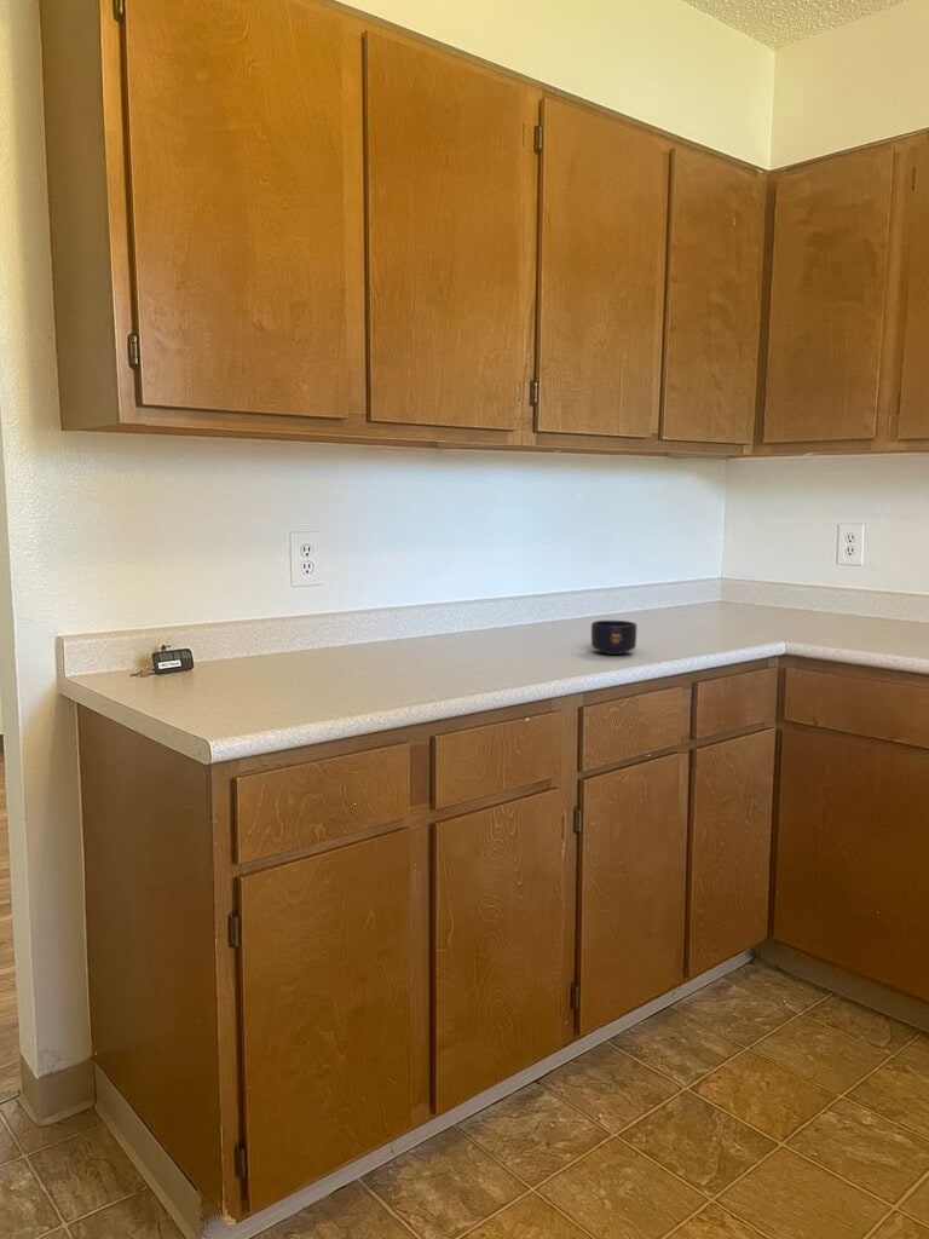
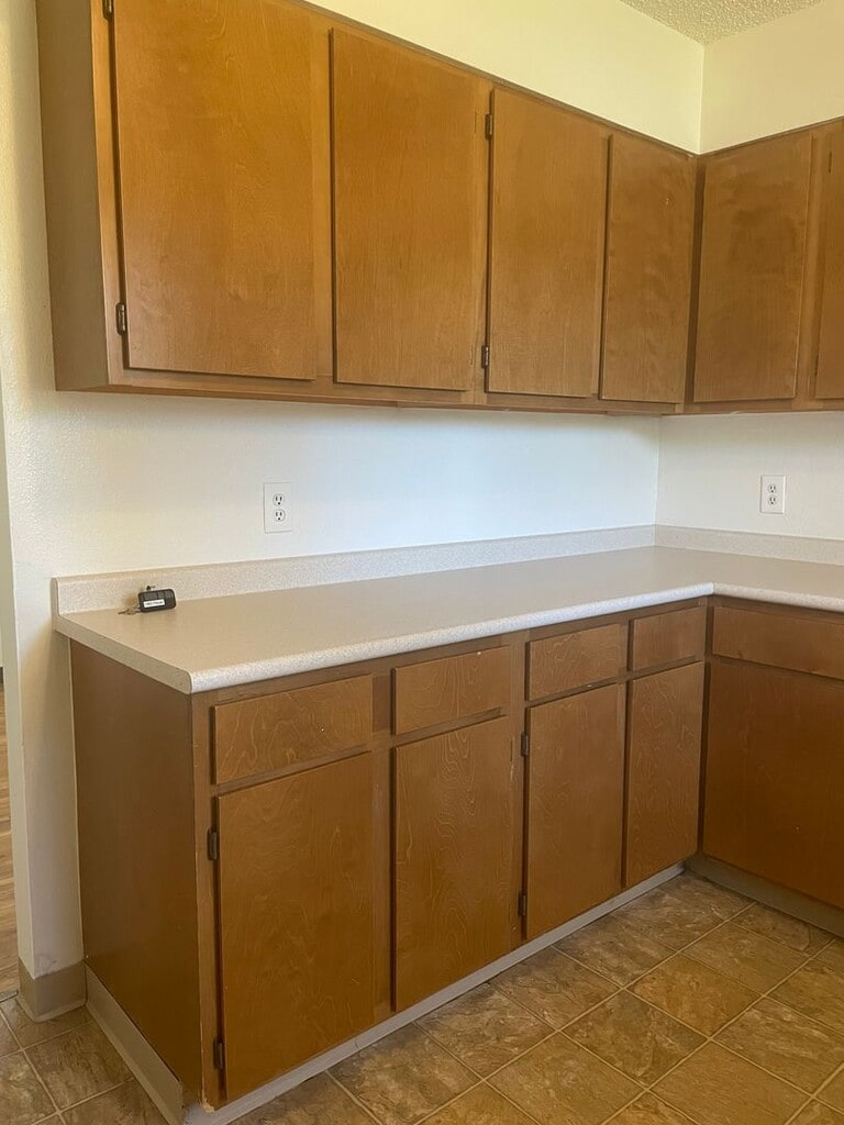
- mug [590,620,637,656]
